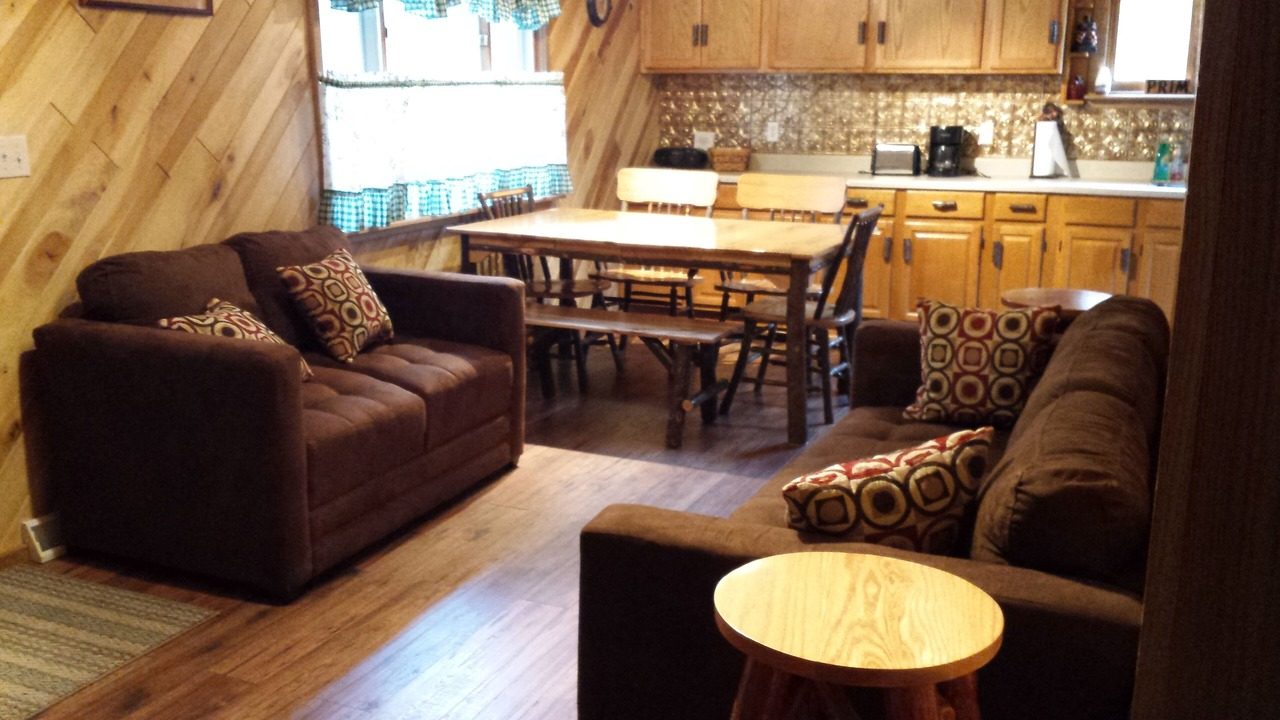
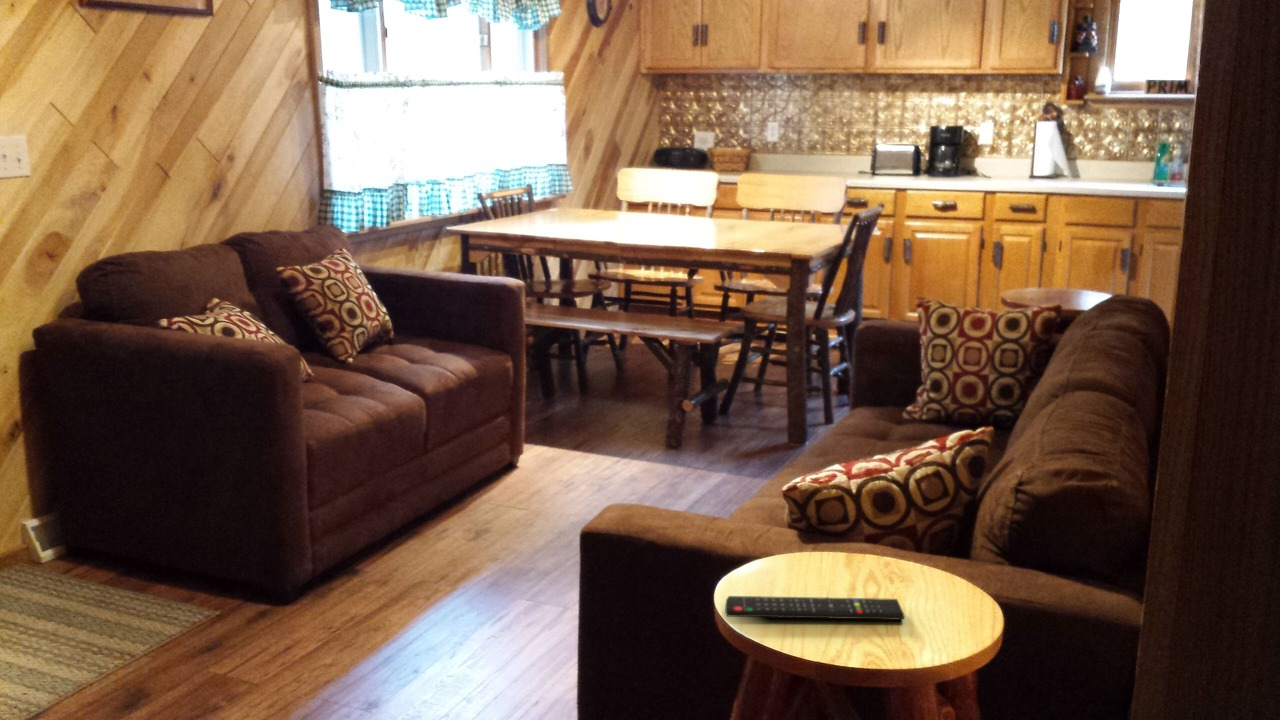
+ remote control [724,595,905,621]
